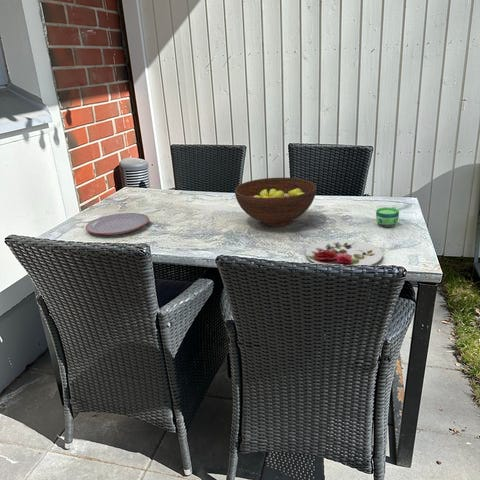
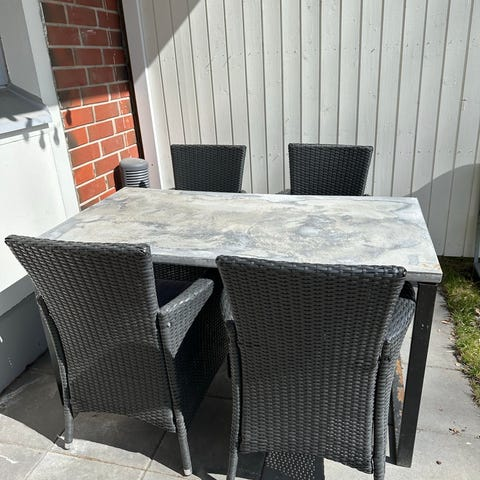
- cup [375,206,400,228]
- plate [305,239,383,266]
- plate [84,212,150,236]
- fruit bowl [234,177,317,228]
